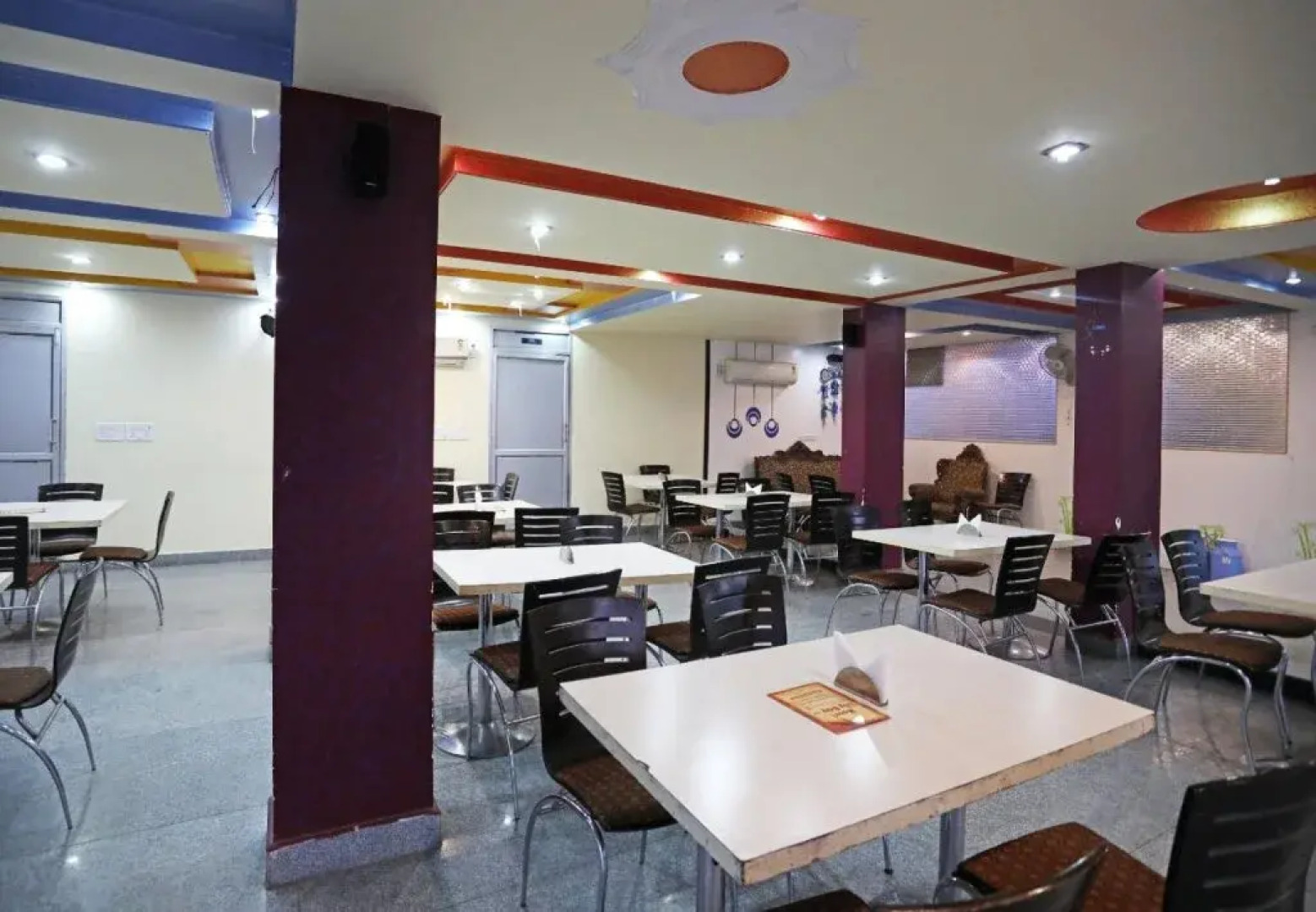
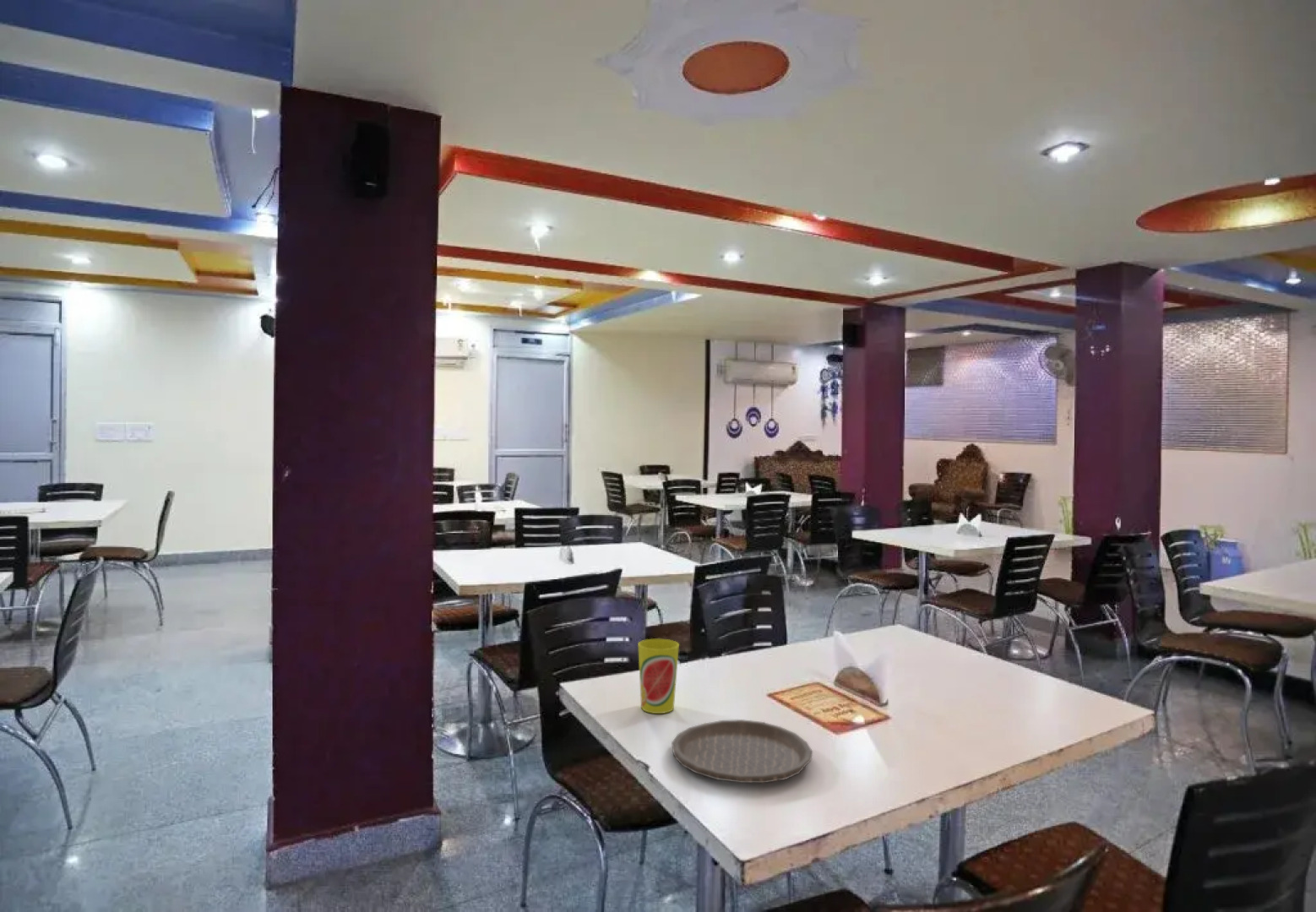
+ plate [671,719,813,784]
+ cup [637,638,680,714]
